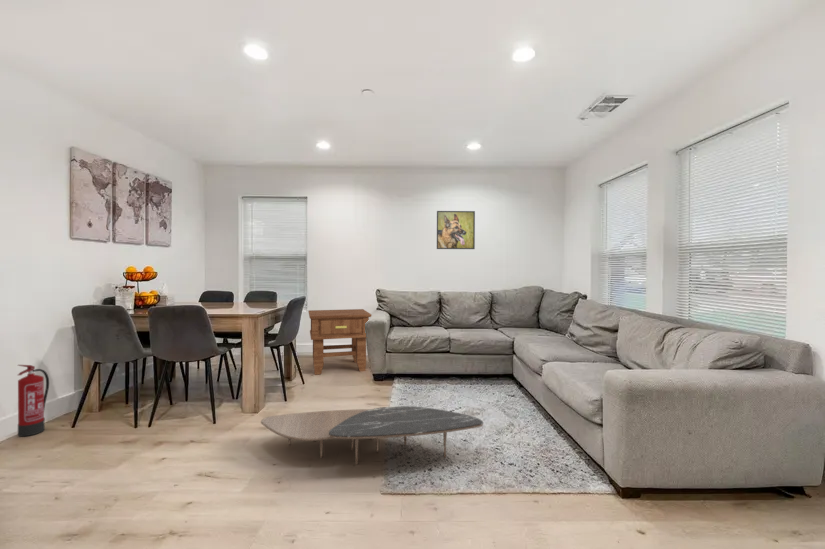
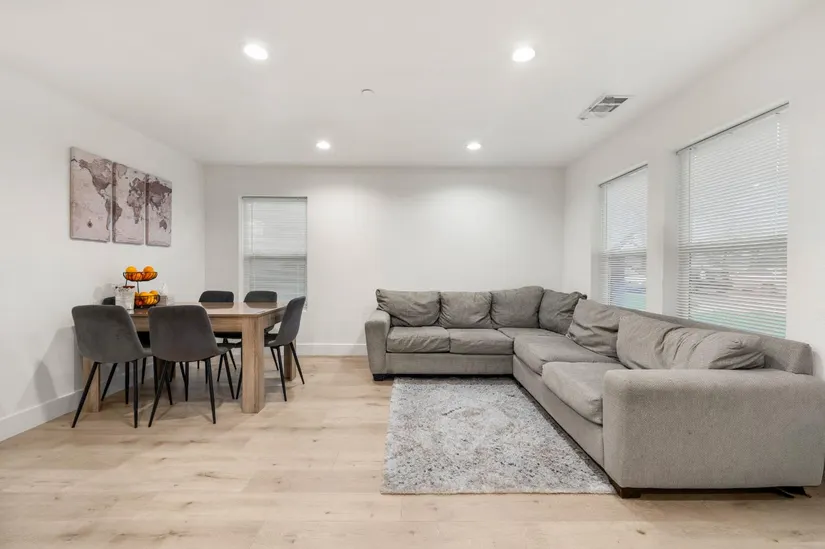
- side table [308,308,372,376]
- fire extinguisher [17,364,50,437]
- coffee table [260,405,484,466]
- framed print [436,210,476,250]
